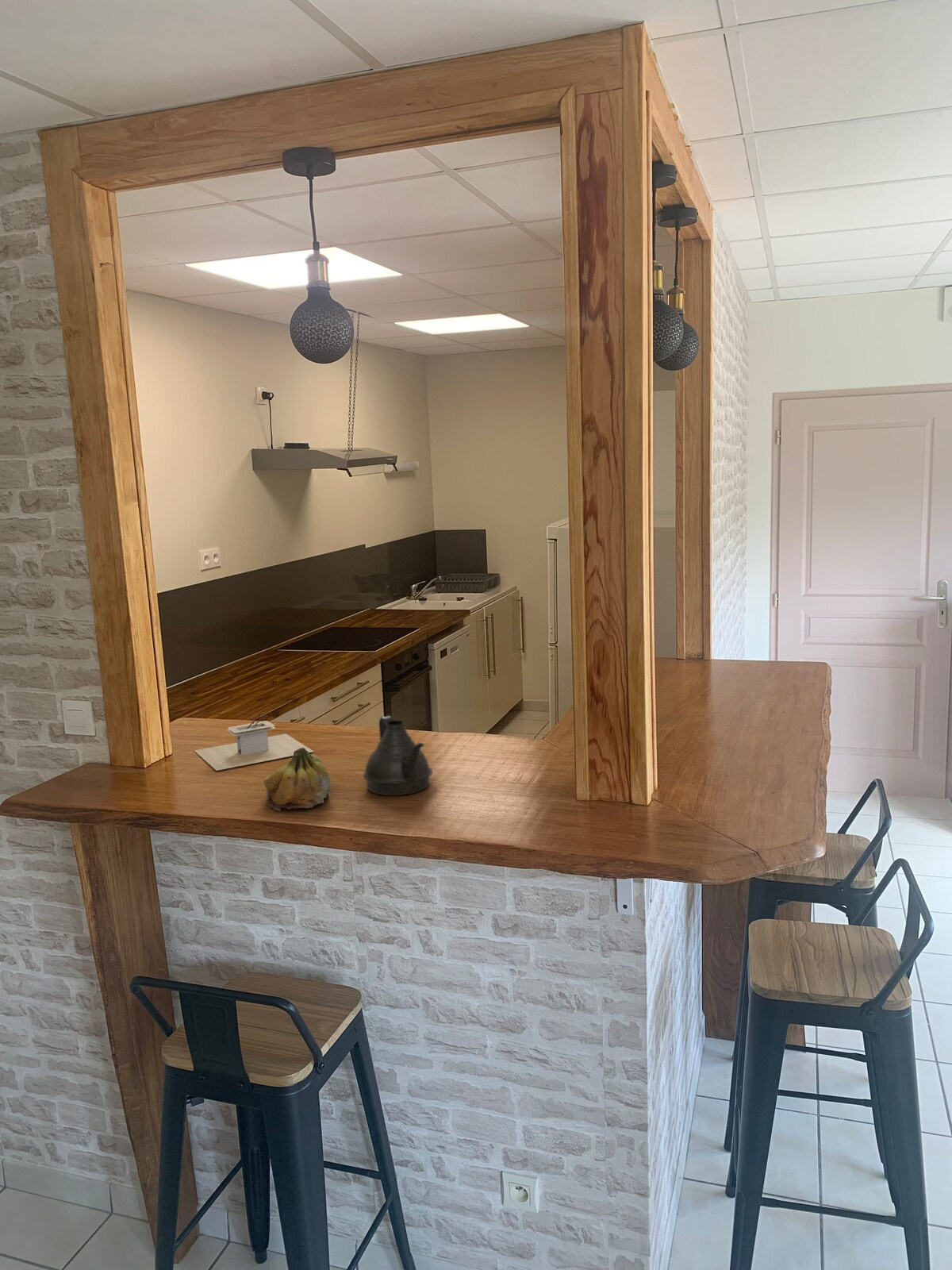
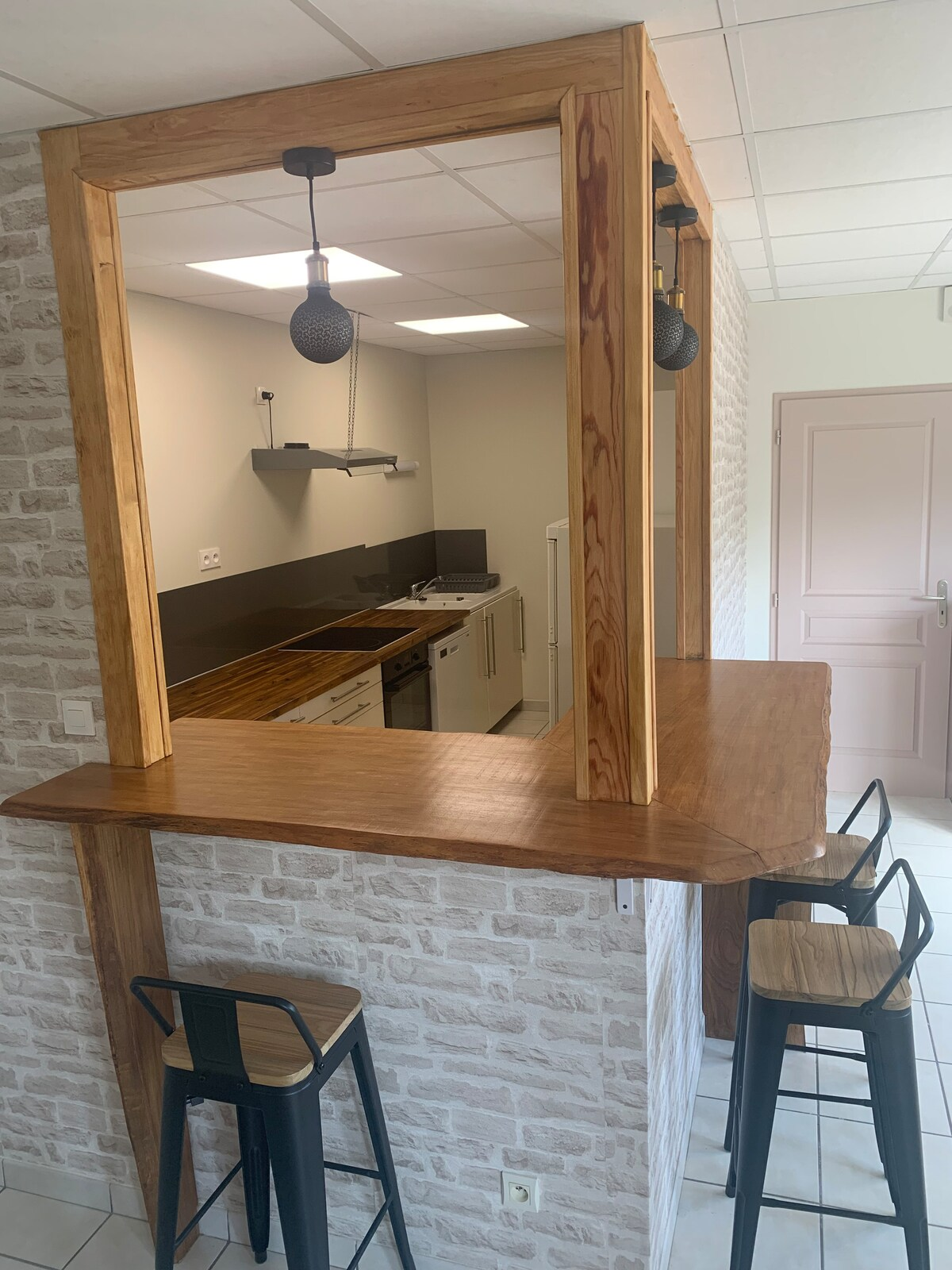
- teapot [363,715,433,796]
- utensil holder [194,712,314,772]
- fruit [263,748,331,811]
